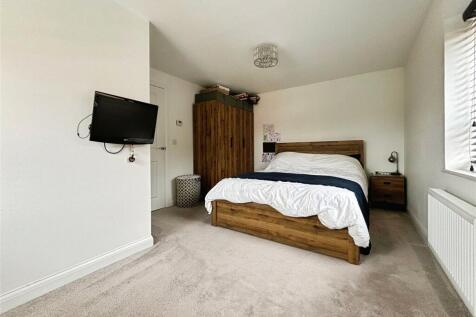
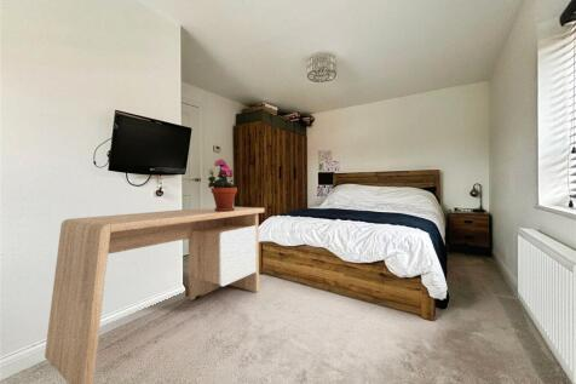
+ potted plant [207,157,238,212]
+ desk [44,206,265,384]
